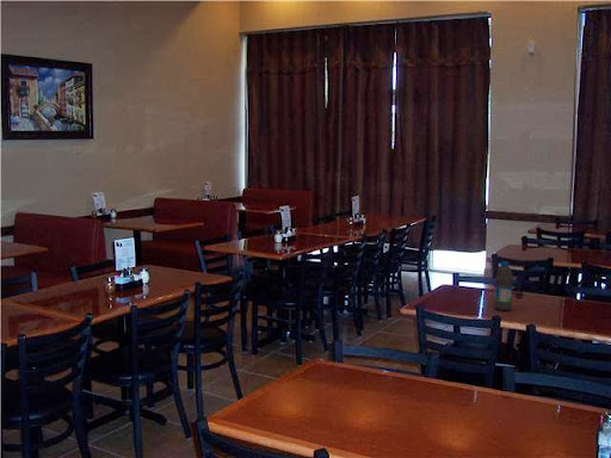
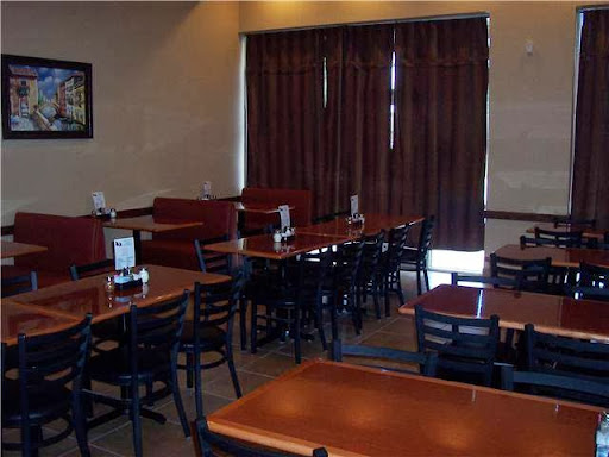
- water bottle [493,260,514,311]
